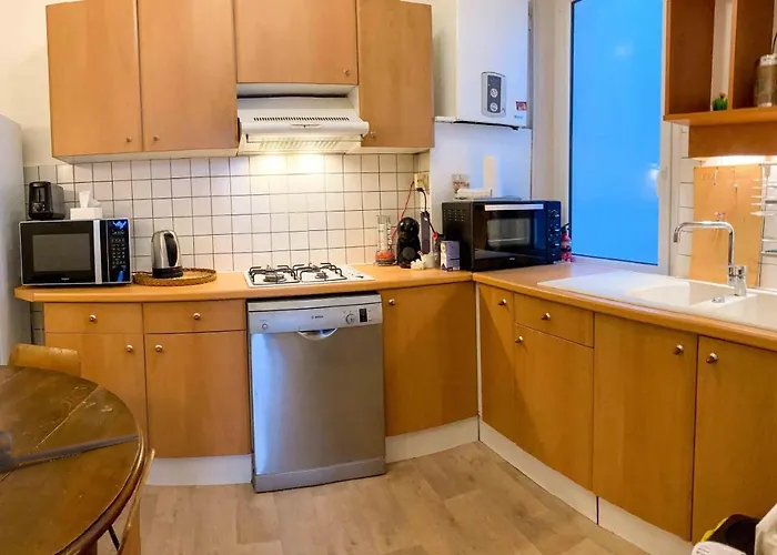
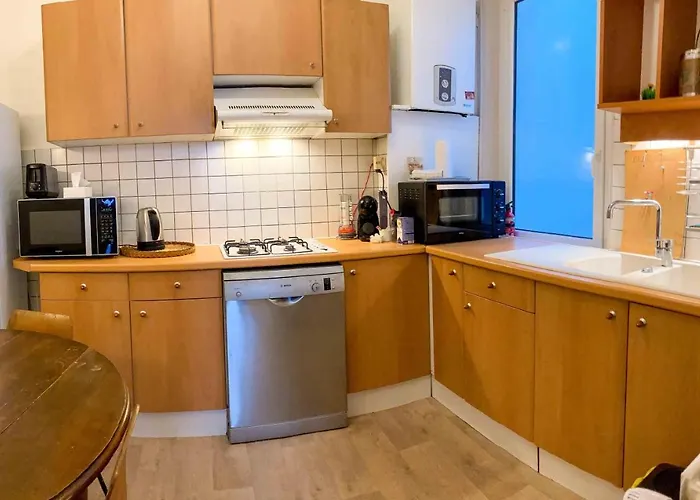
- spoon [0,430,142,471]
